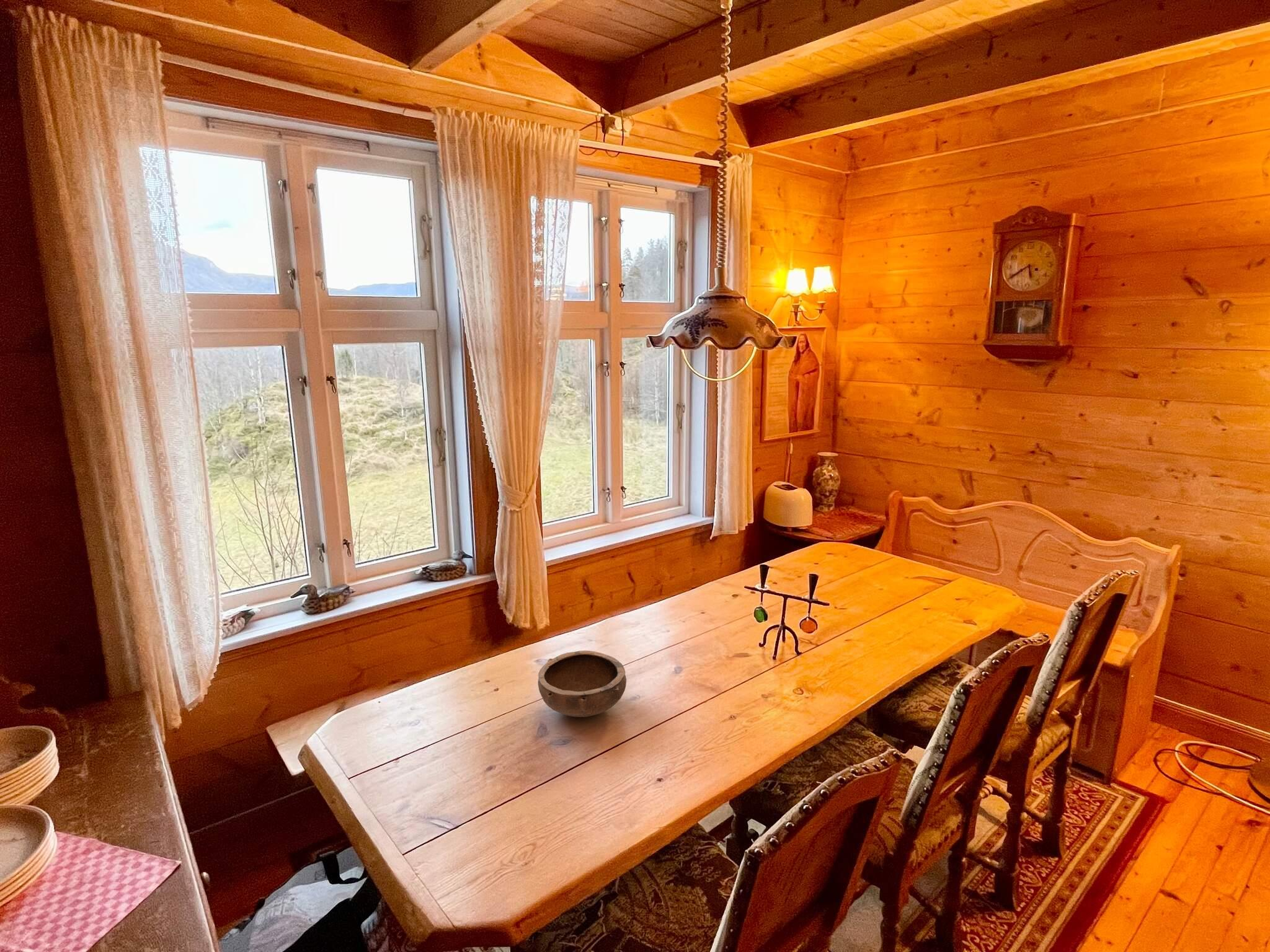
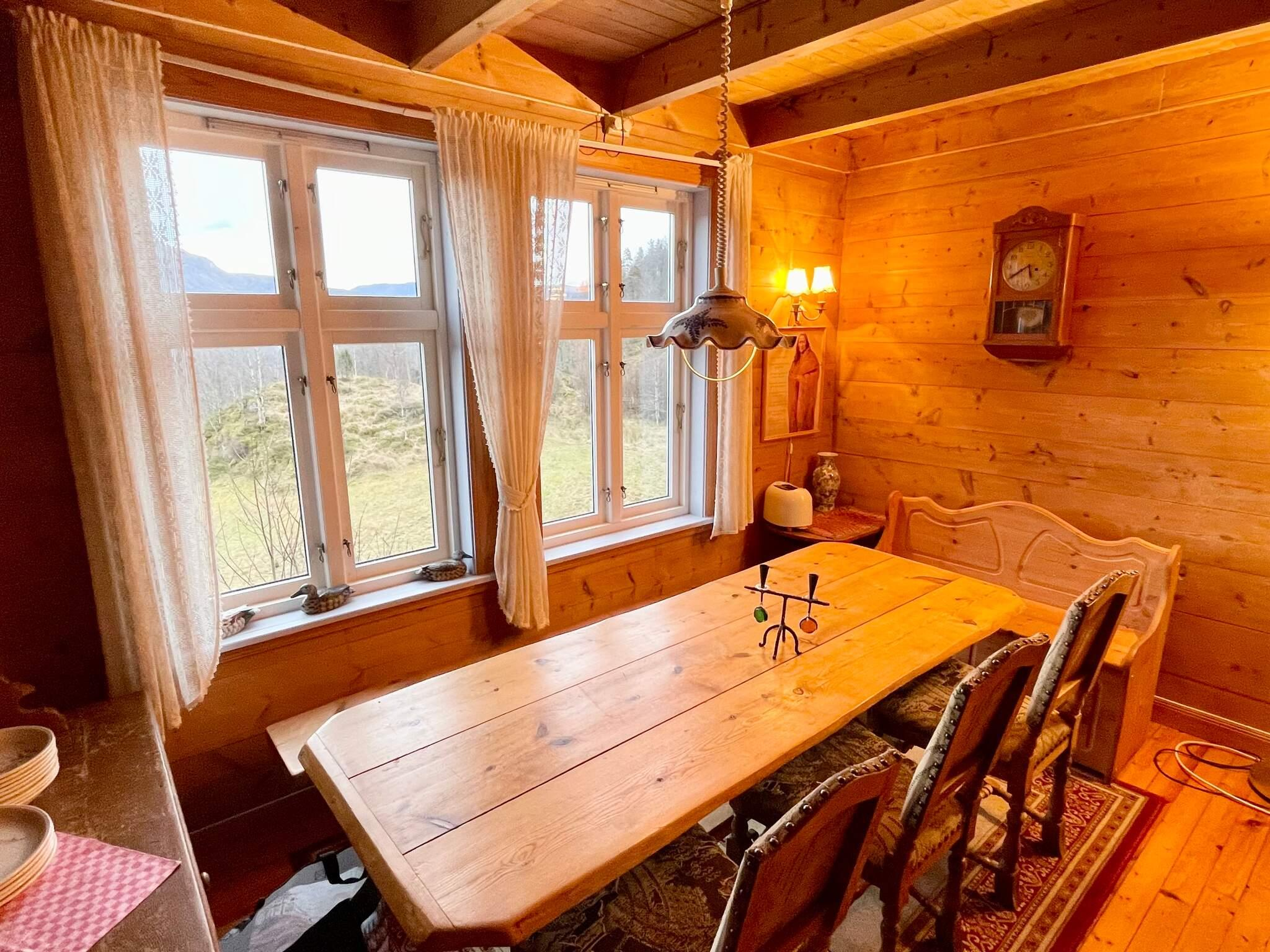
- bowl [538,650,627,718]
